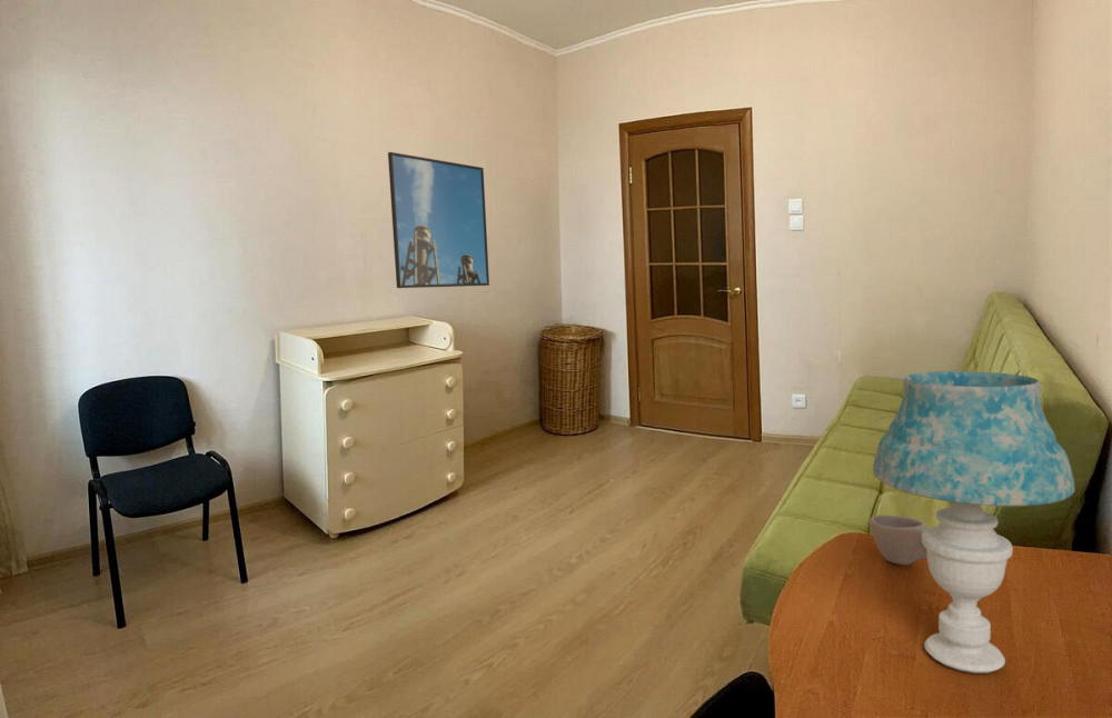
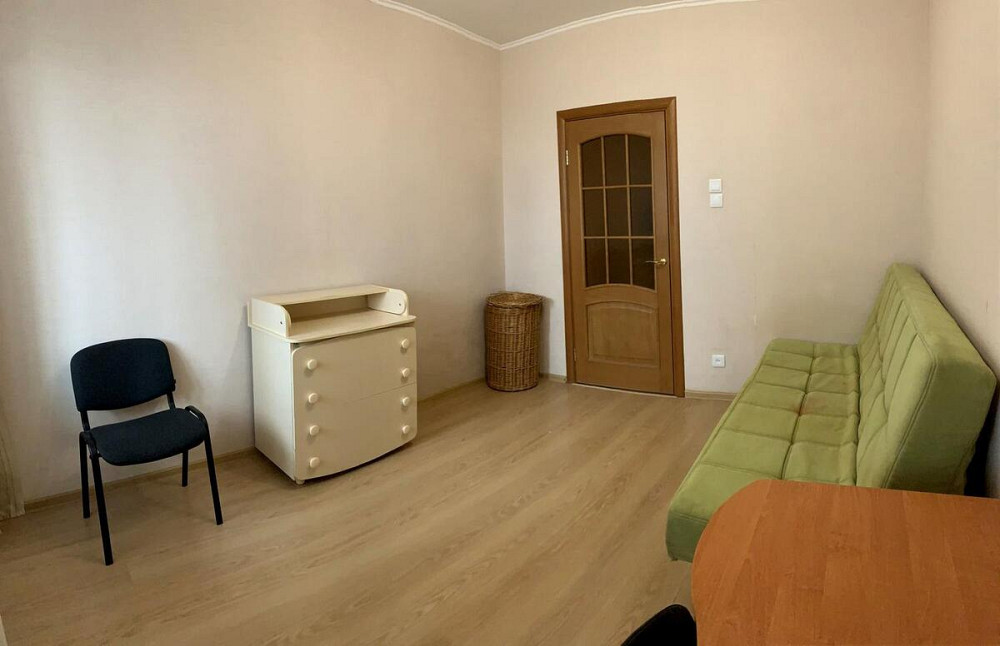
- table lamp [872,370,1075,674]
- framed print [387,151,490,289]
- cup [868,513,927,566]
